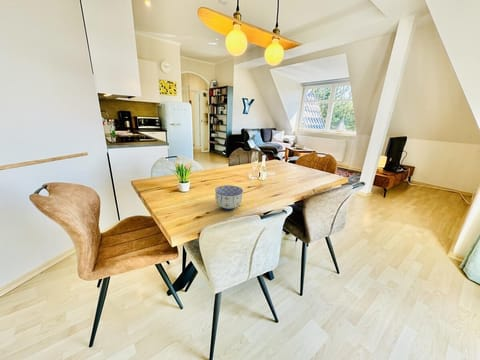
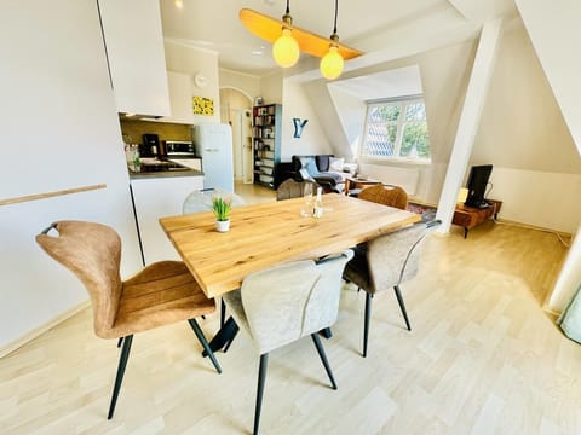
- bowl [214,184,244,211]
